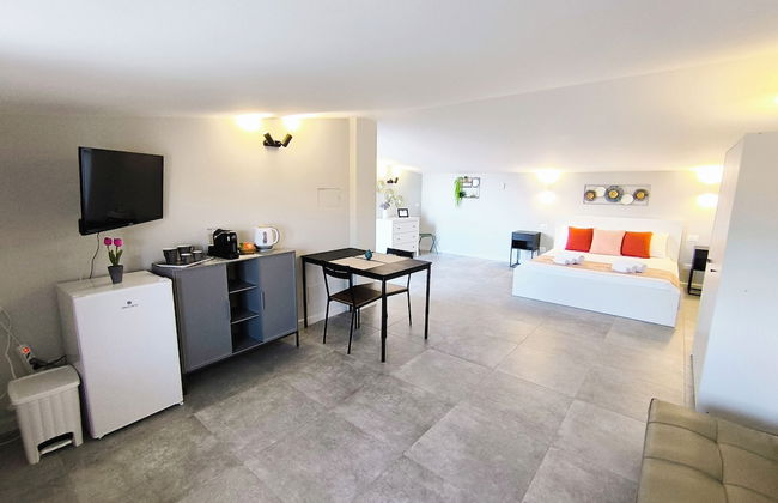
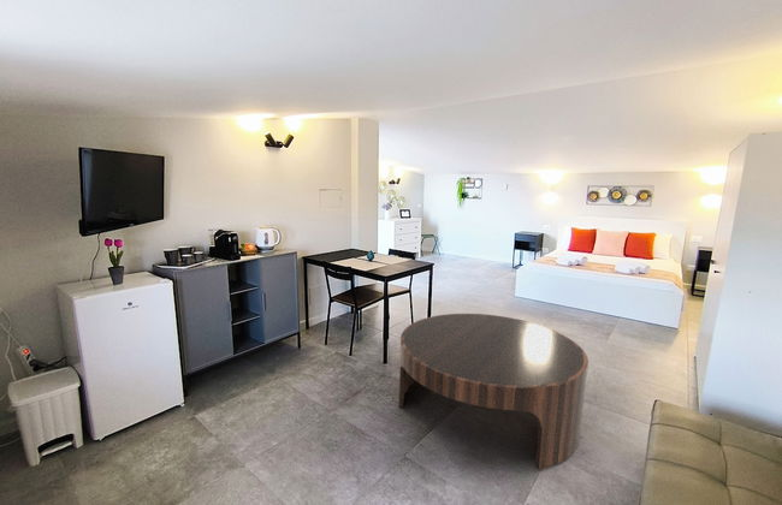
+ coffee table [398,313,590,471]
